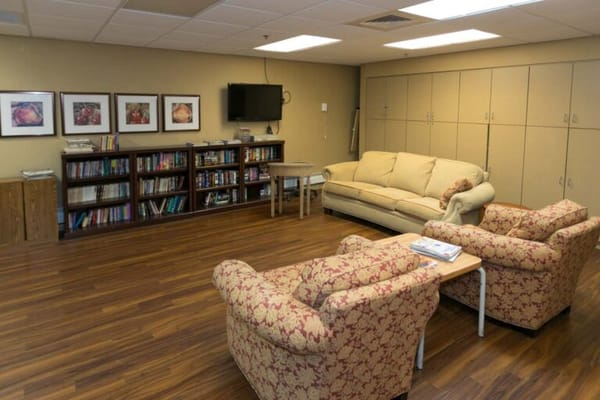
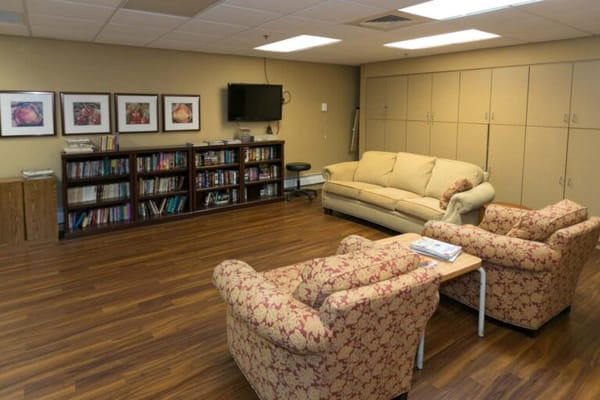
- side table [266,162,316,220]
